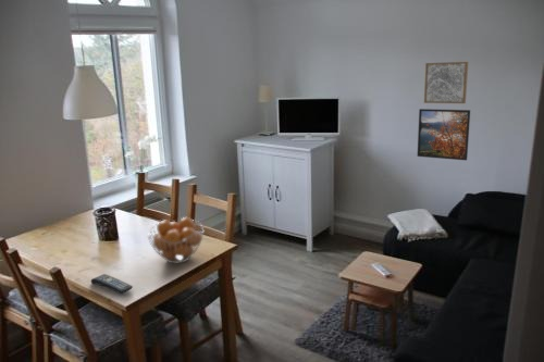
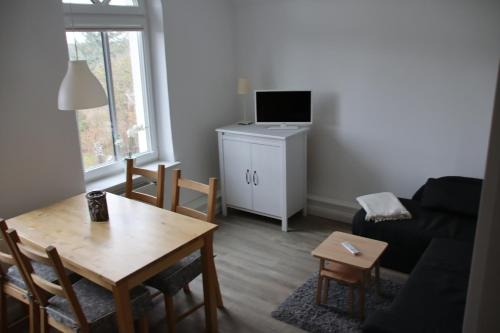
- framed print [417,108,471,161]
- fruit basket [147,216,205,264]
- wall art [423,61,469,104]
- remote control [90,273,134,295]
